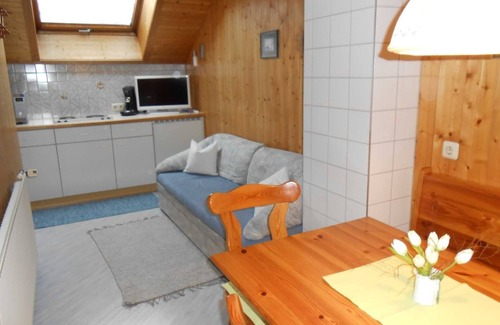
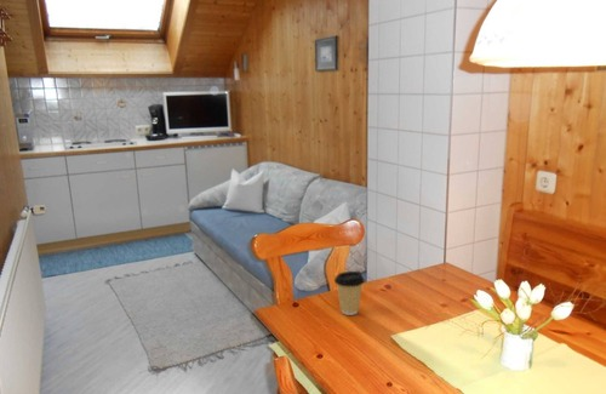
+ coffee cup [333,270,366,316]
